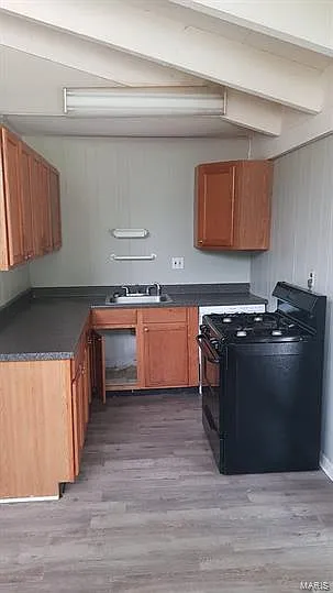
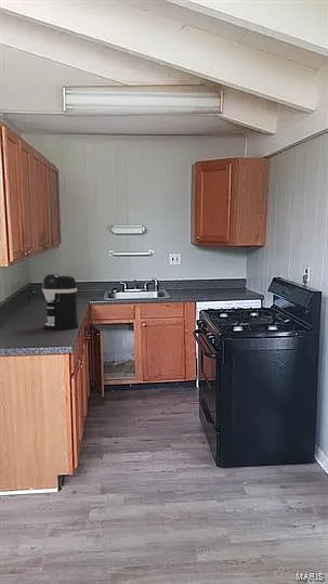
+ coffee maker [41,272,80,330]
